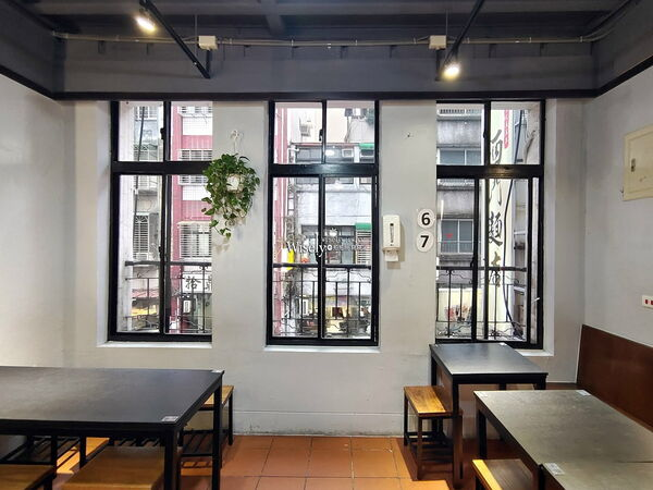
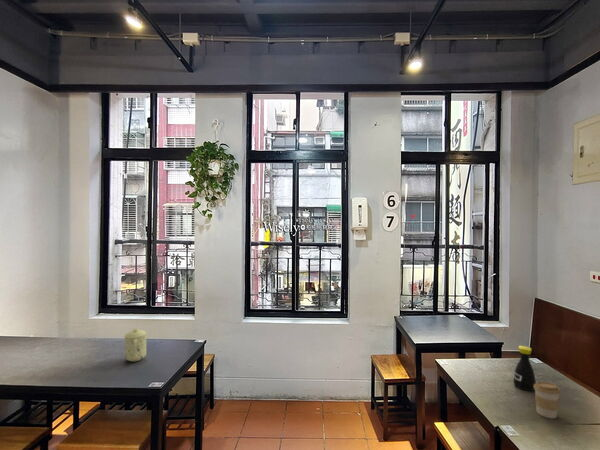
+ mug [123,327,148,362]
+ bottle [513,344,537,392]
+ coffee cup [534,381,561,419]
